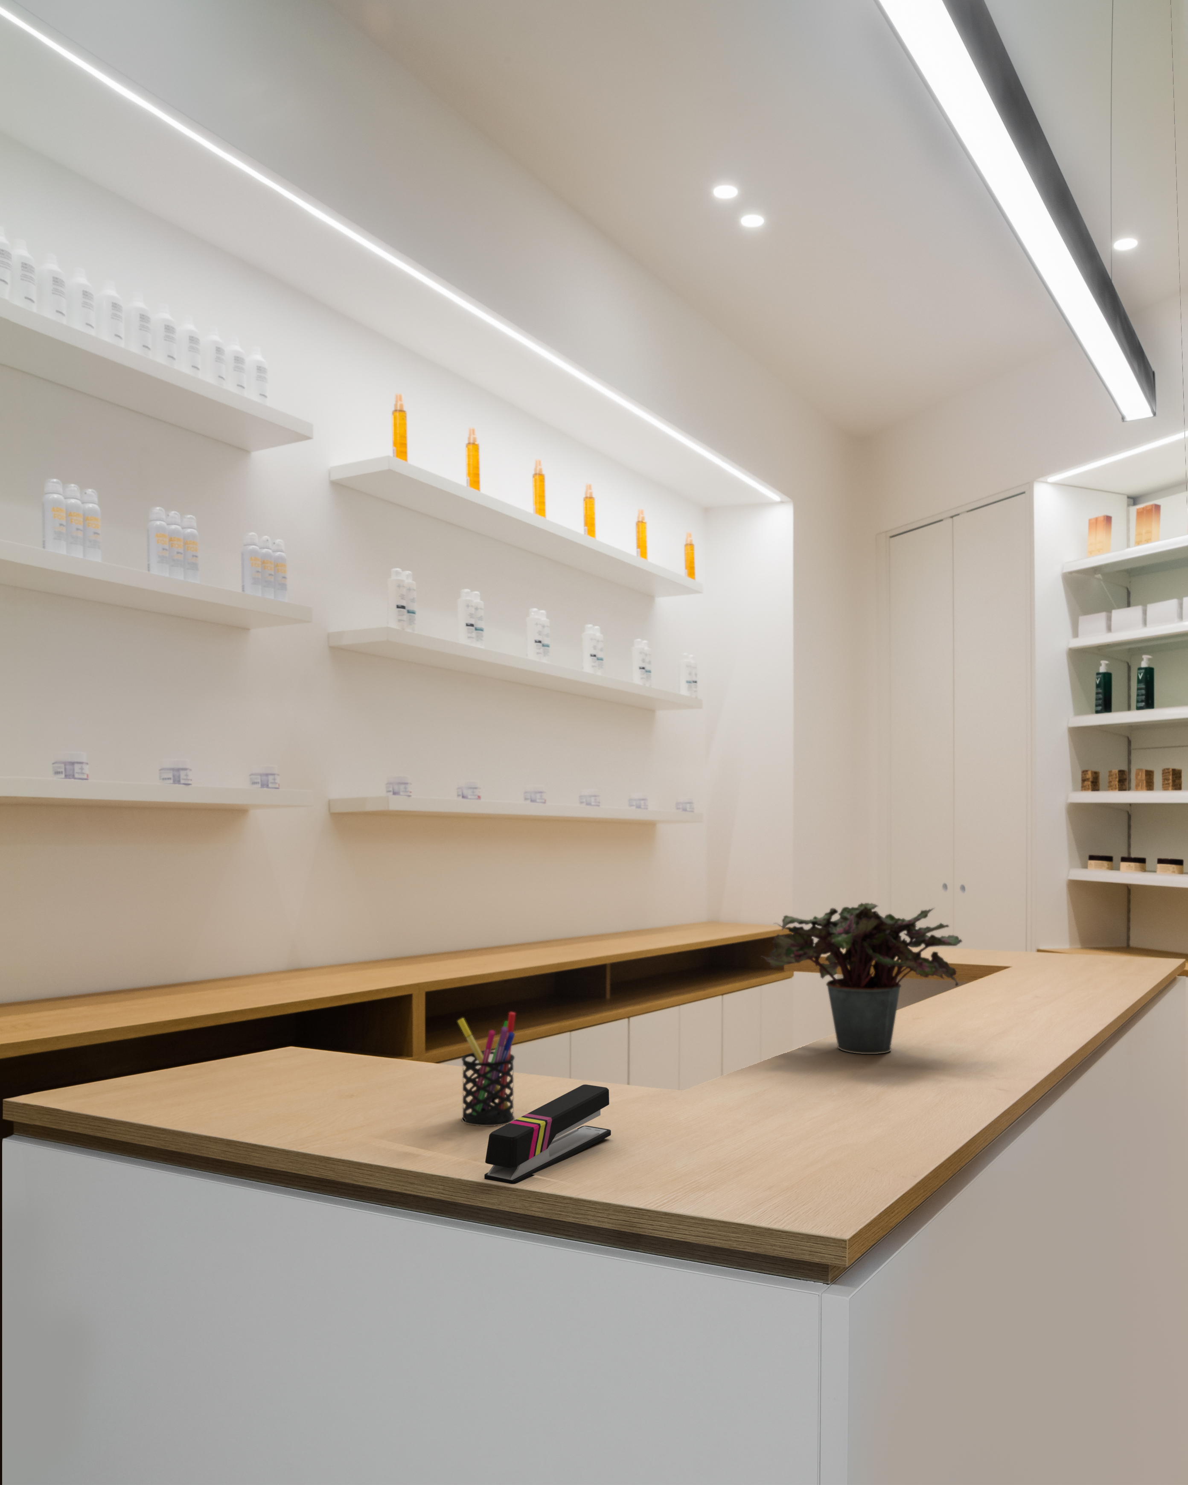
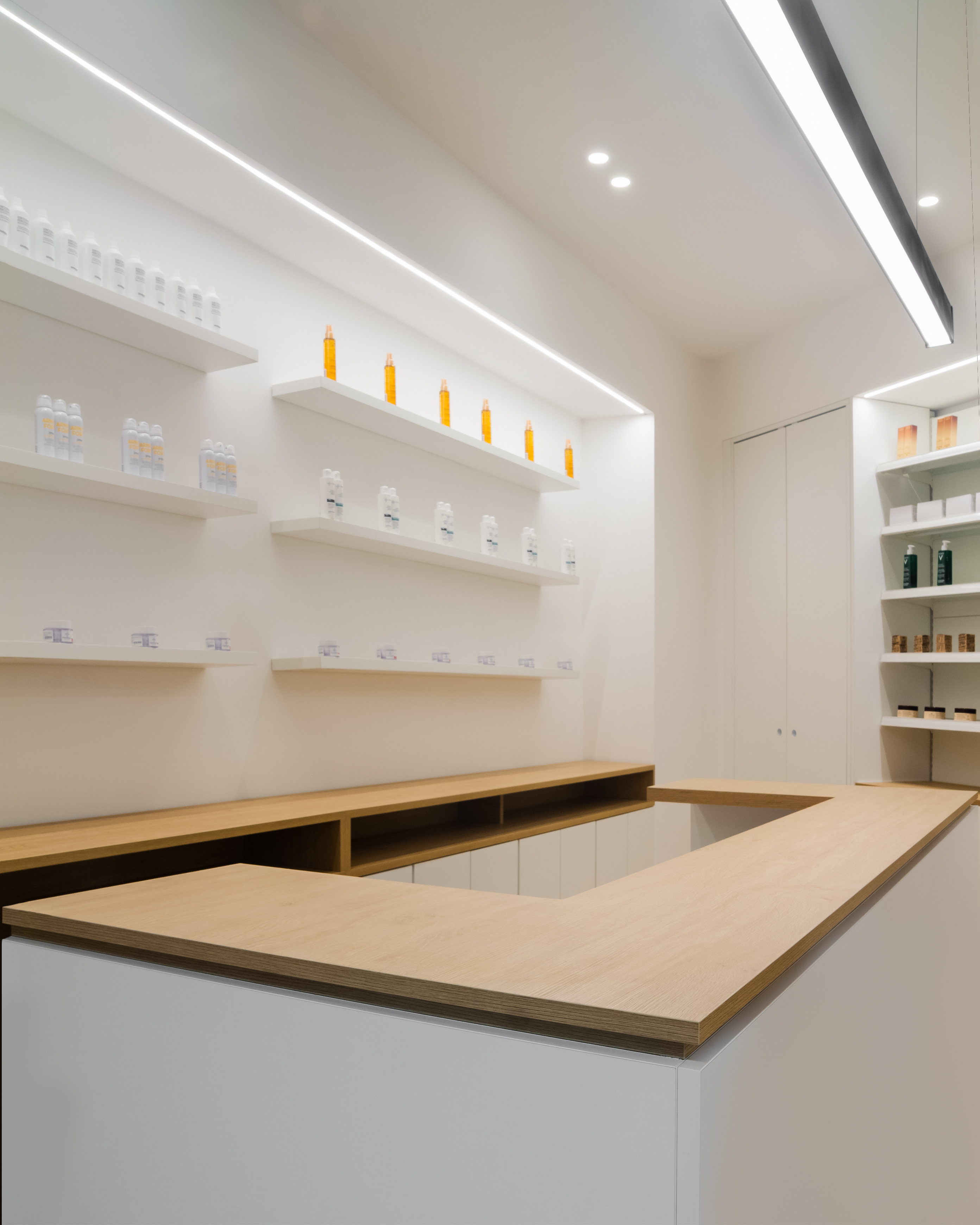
- pen holder [457,1011,516,1126]
- potted plant [760,903,963,1055]
- stapler [484,1084,611,1184]
